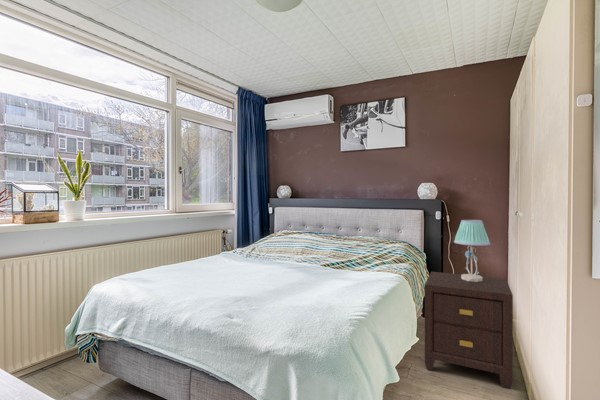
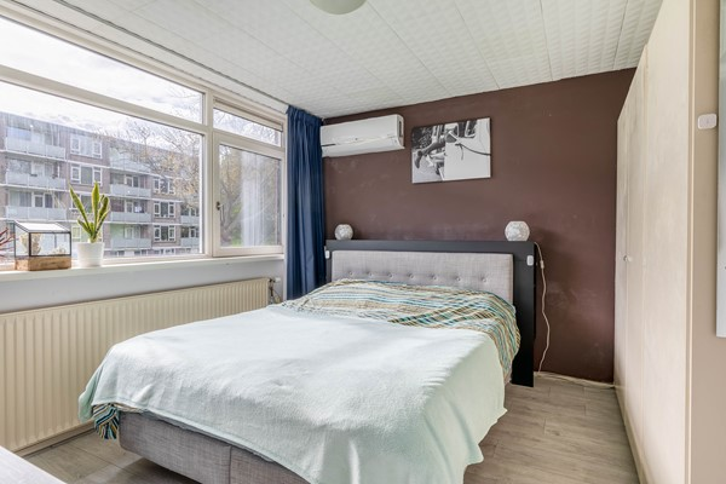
- nightstand [424,271,514,390]
- table lamp [453,219,491,282]
